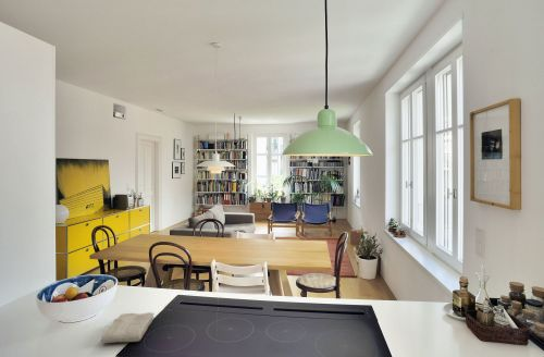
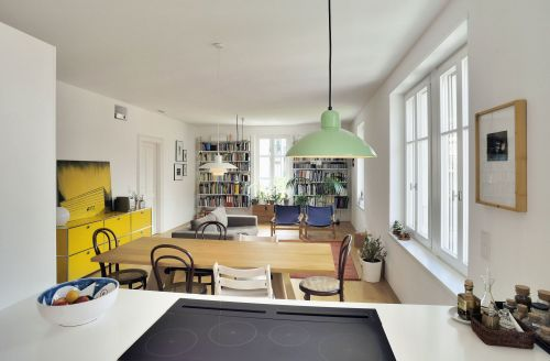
- washcloth [100,311,154,344]
